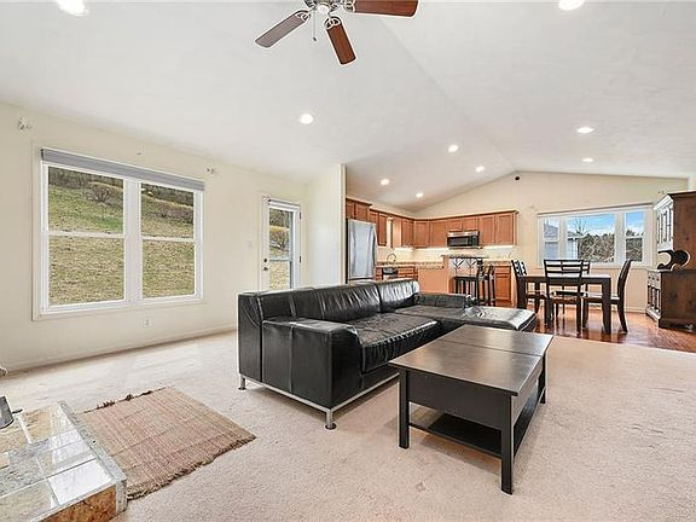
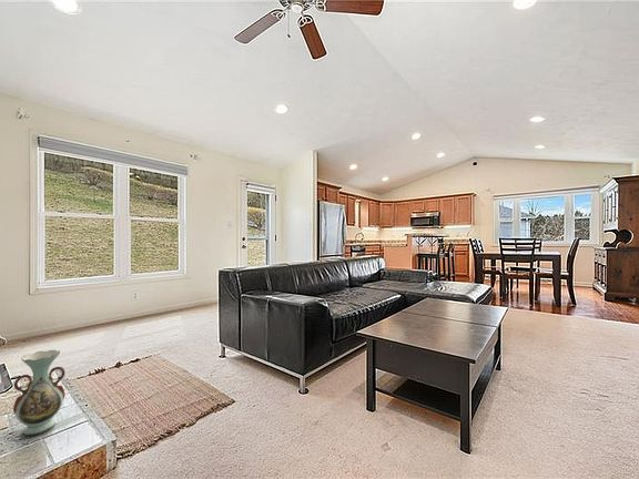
+ decorative vase [12,349,67,437]
